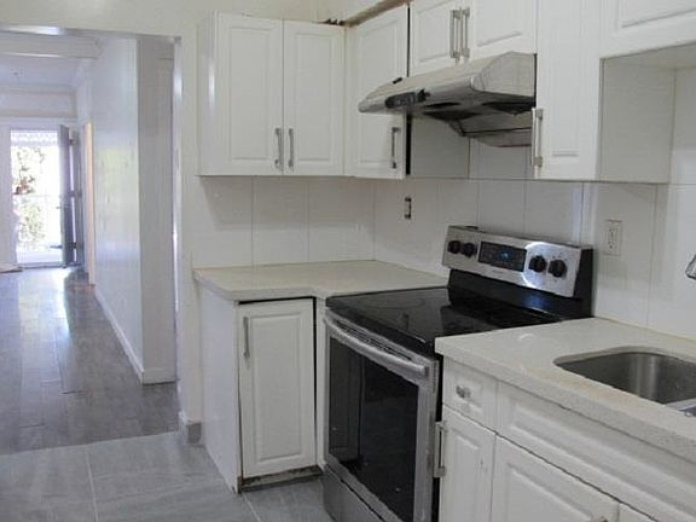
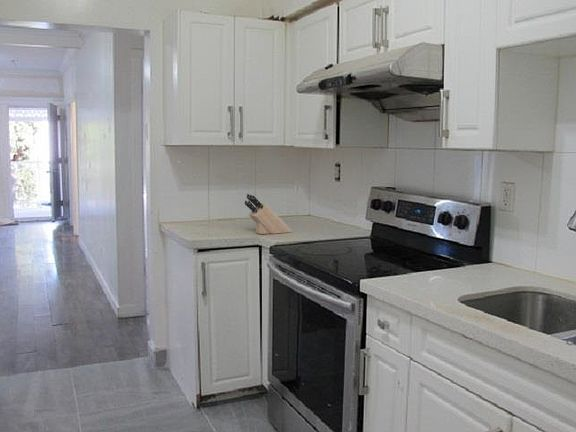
+ knife block [244,193,293,235]
